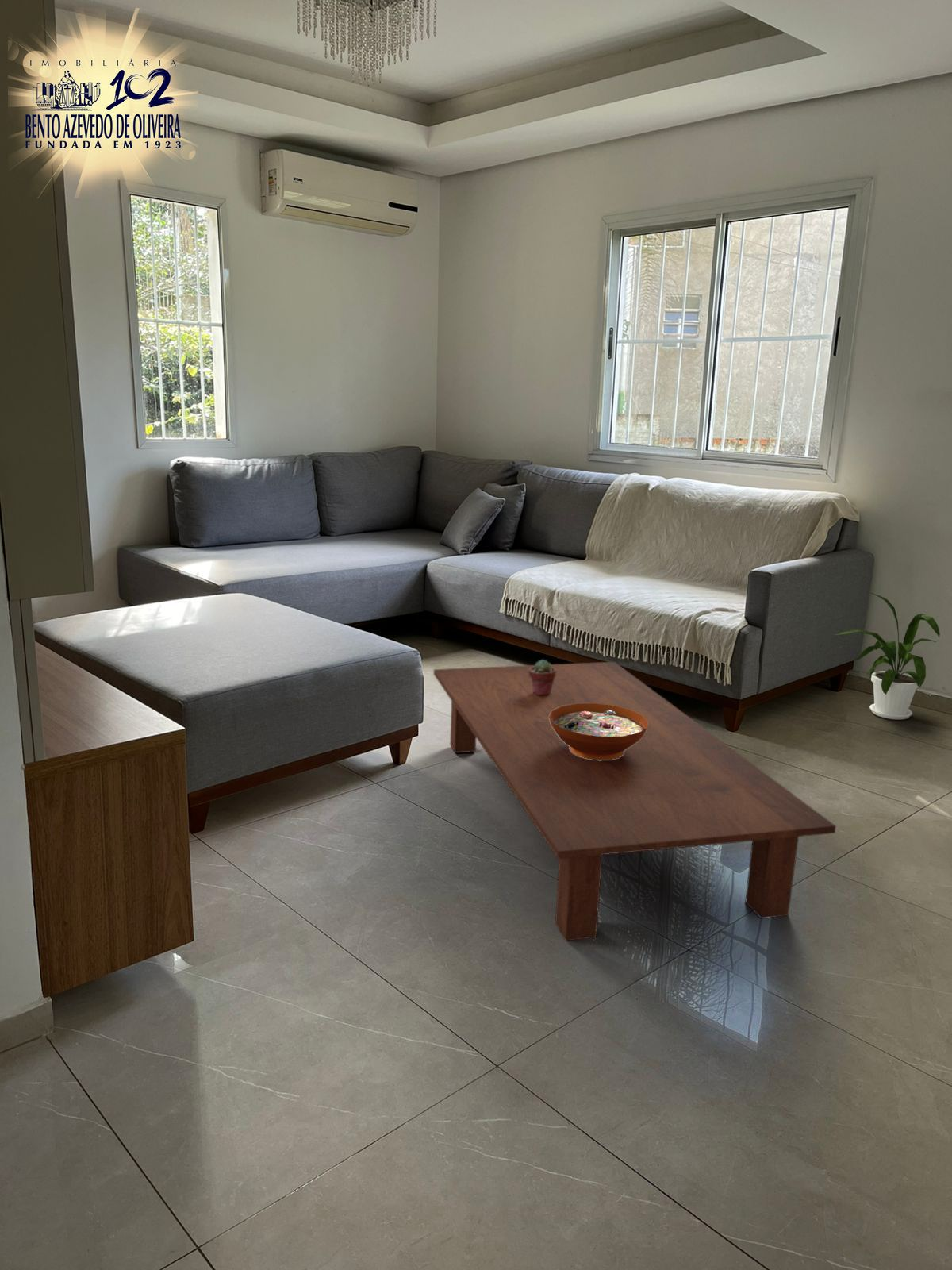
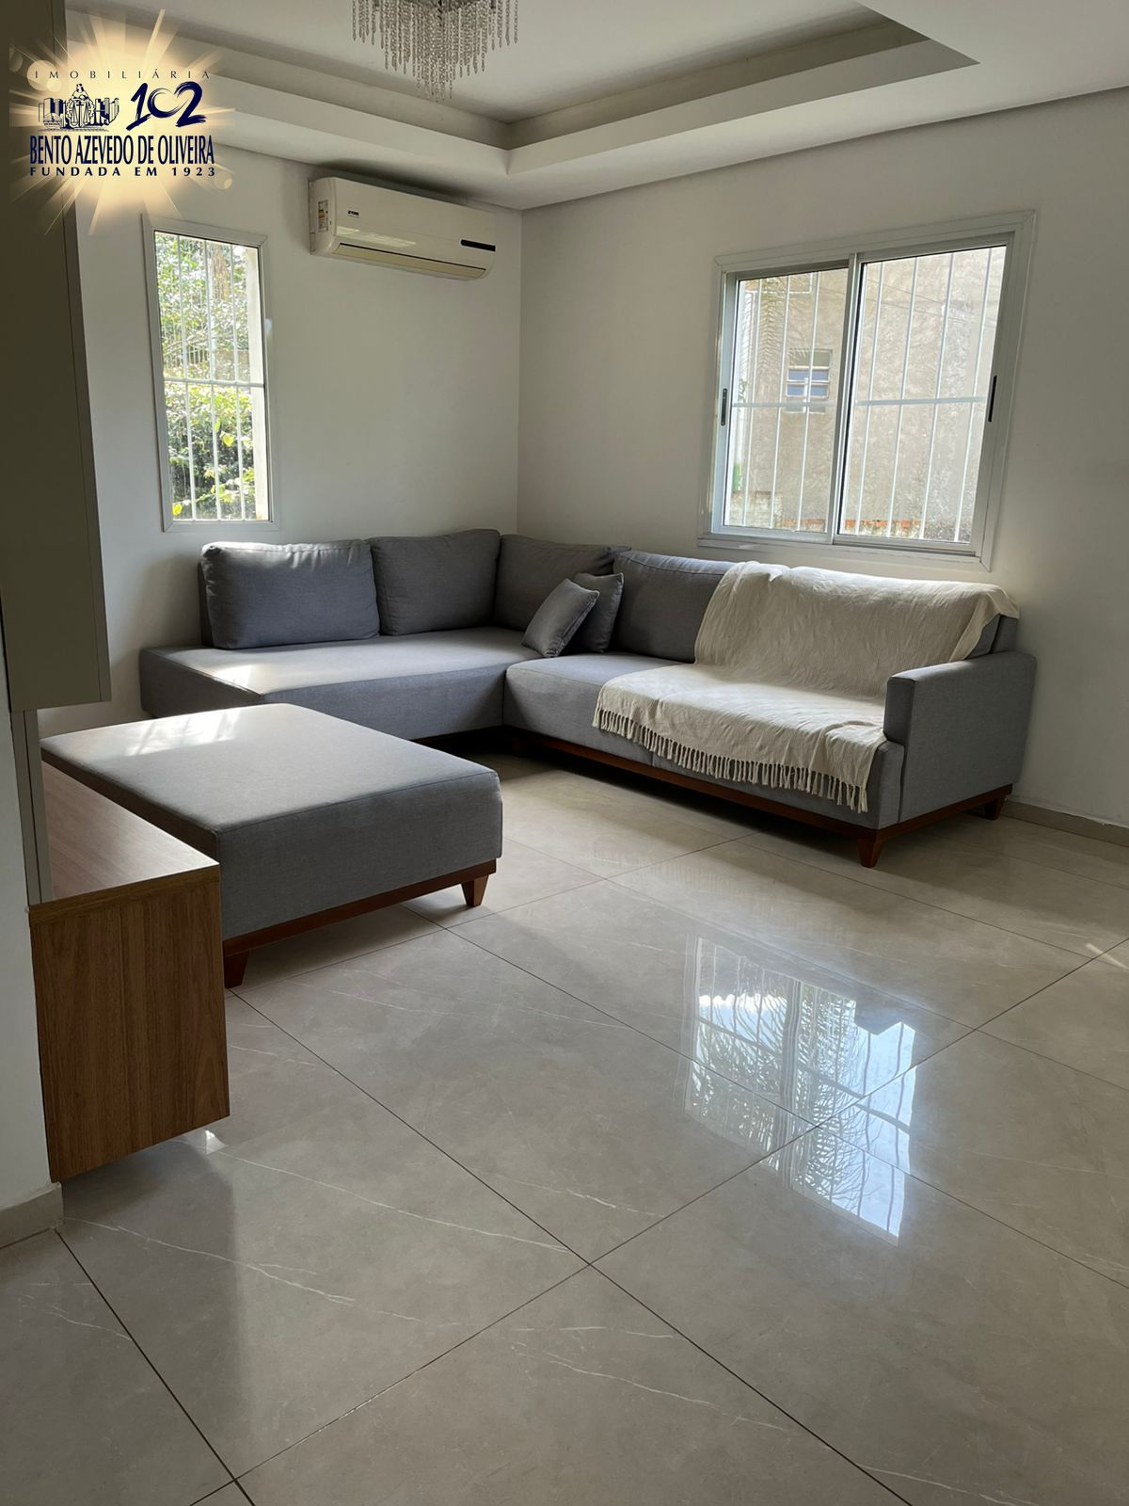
- coffee table [433,661,837,942]
- potted succulent [529,659,556,696]
- decorative bowl [549,703,648,760]
- house plant [831,591,941,721]
